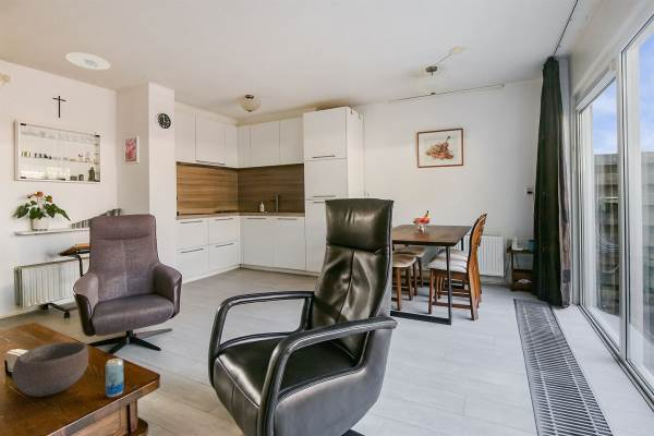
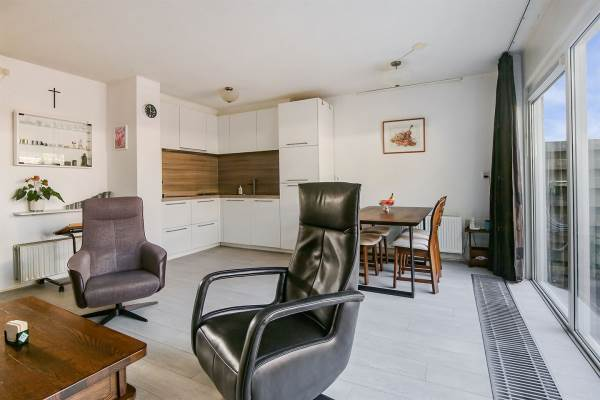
- recessed light [65,51,111,71]
- beverage can [105,358,124,398]
- bowl [11,341,89,398]
